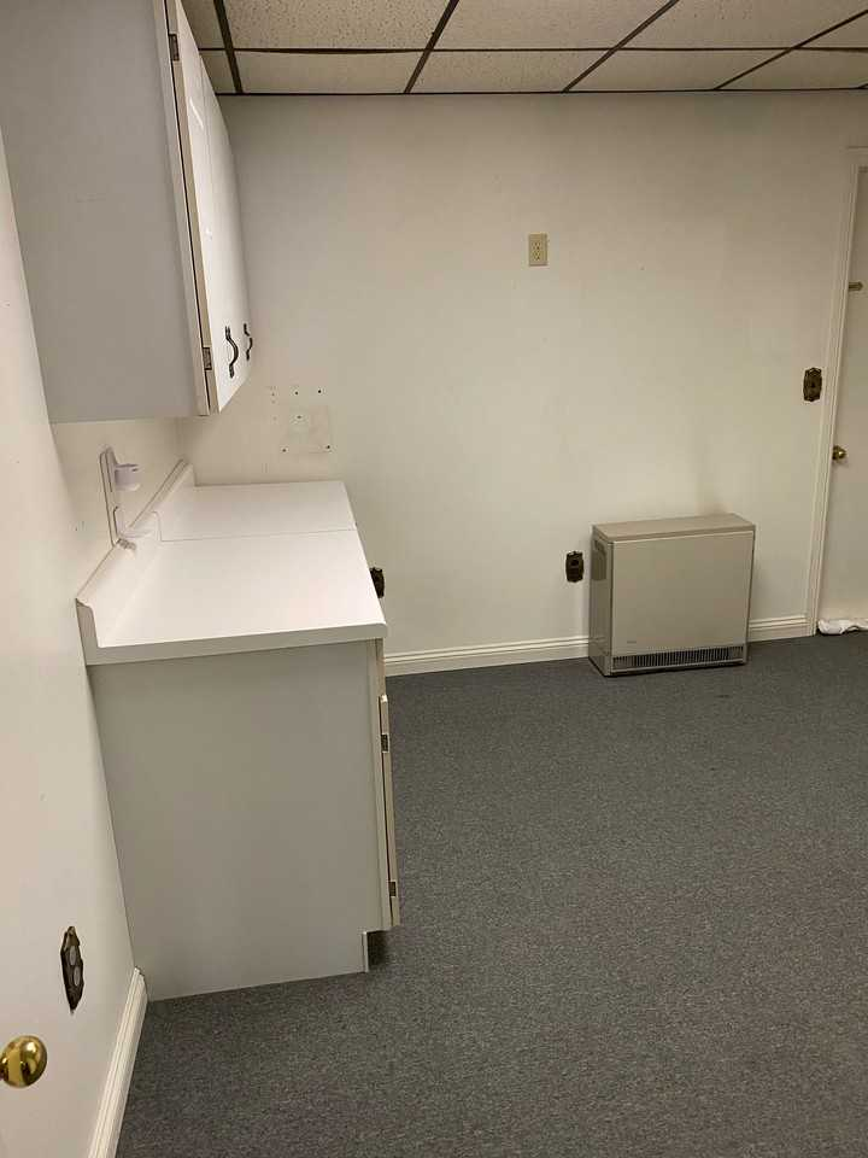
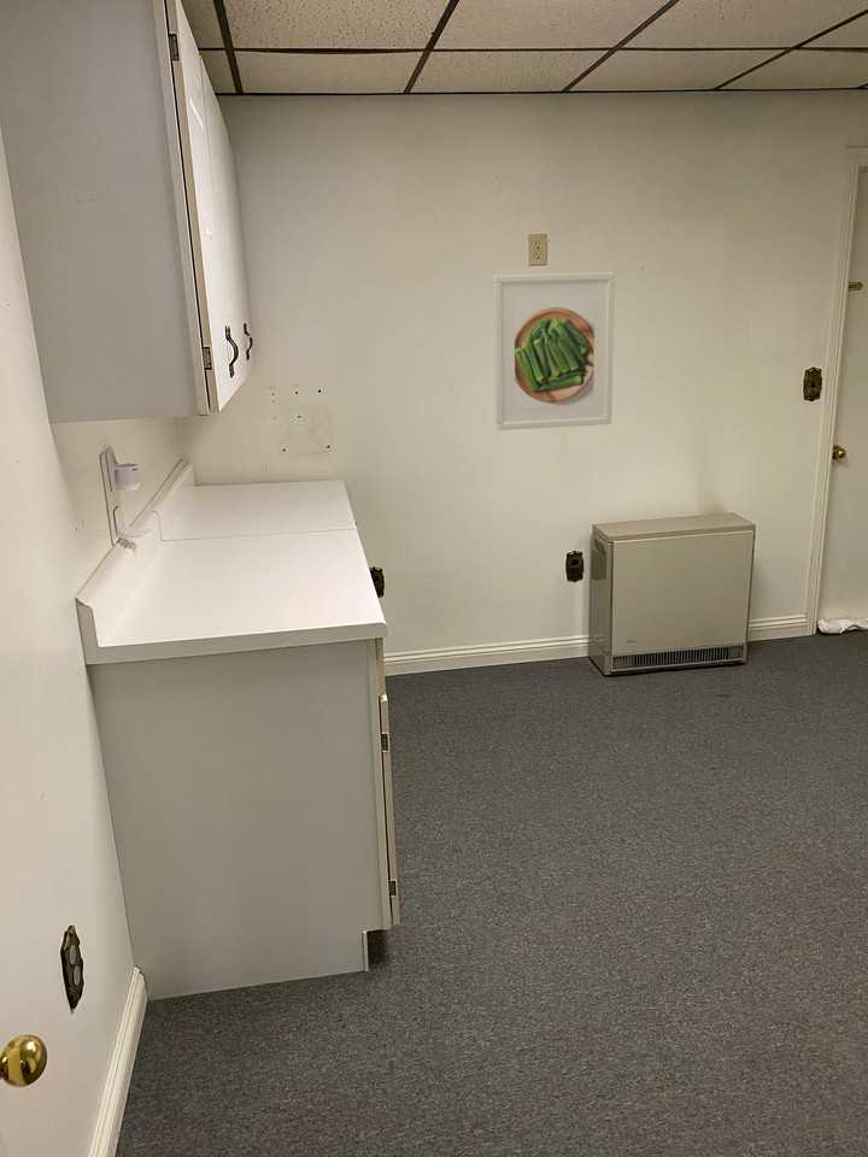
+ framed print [492,271,616,431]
